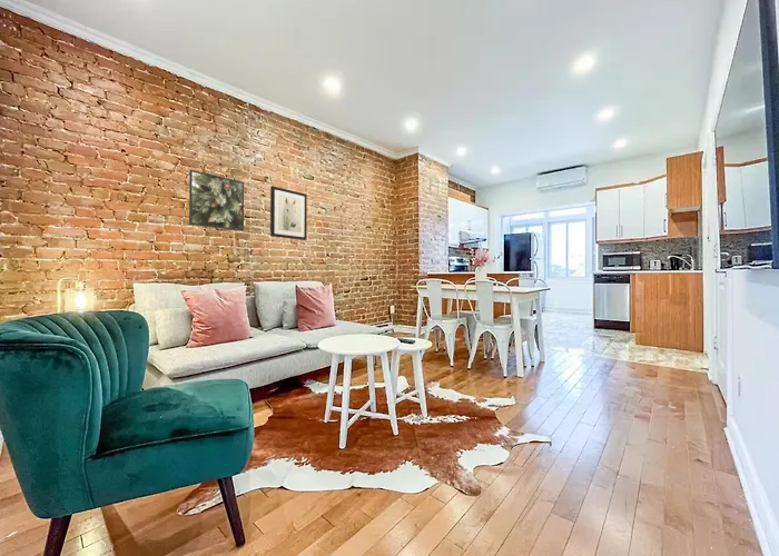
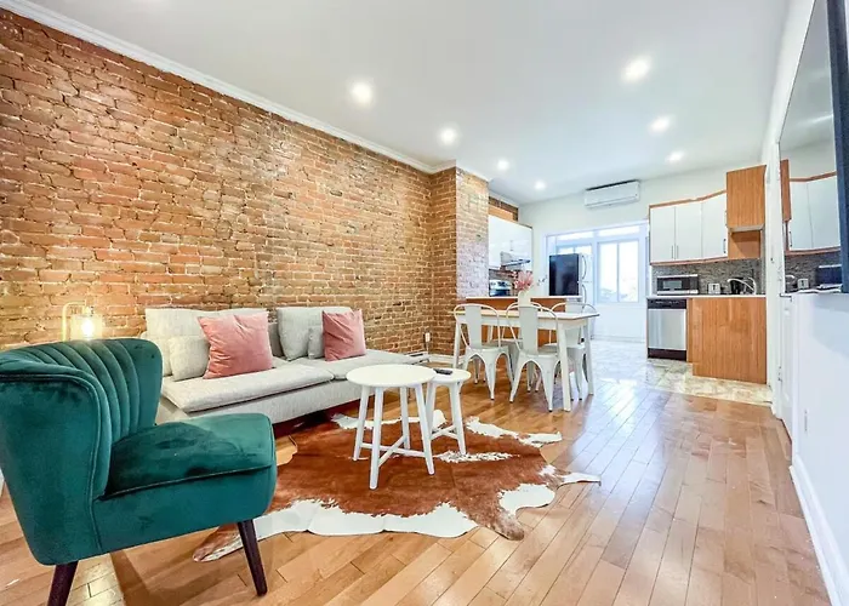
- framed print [188,169,245,232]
- wall art [269,185,308,241]
